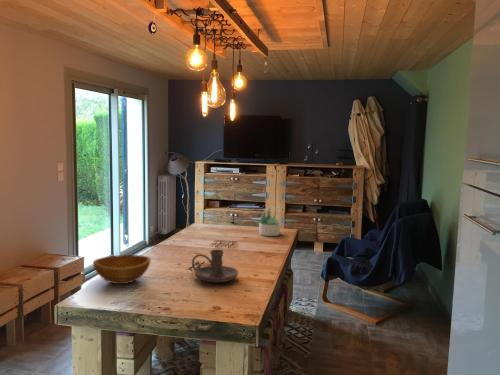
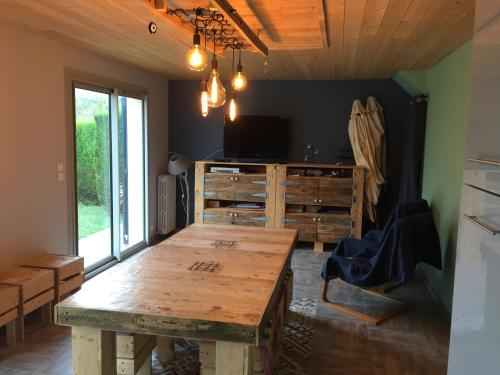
- candle holder [191,249,239,283]
- wooden bowl [92,254,152,285]
- succulent plant [258,208,282,237]
